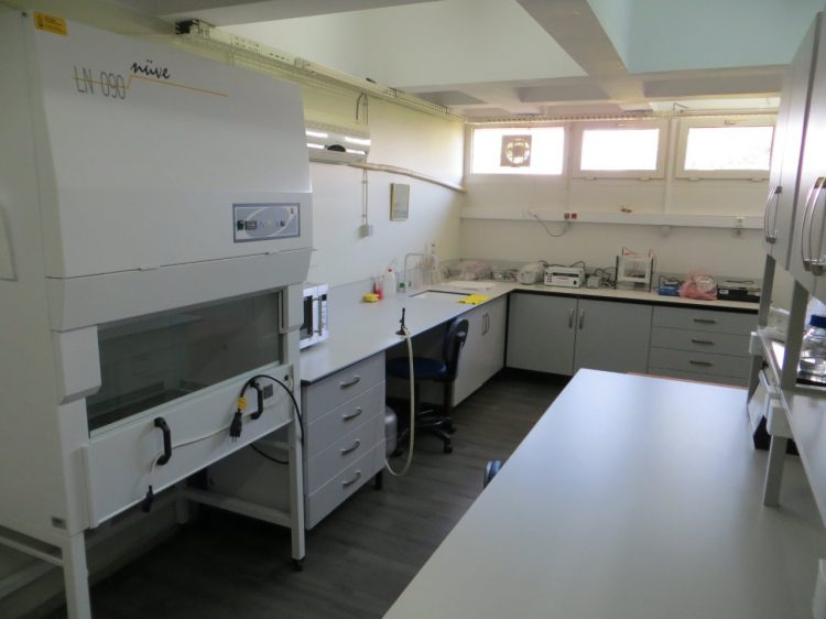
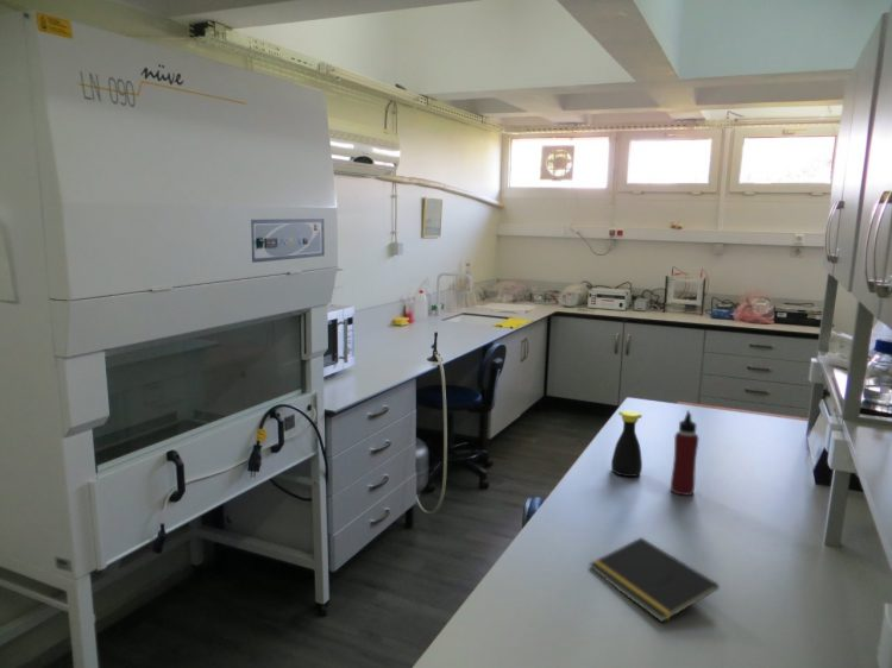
+ notepad [588,536,720,623]
+ bottle [610,410,643,478]
+ water bottle [670,410,699,497]
